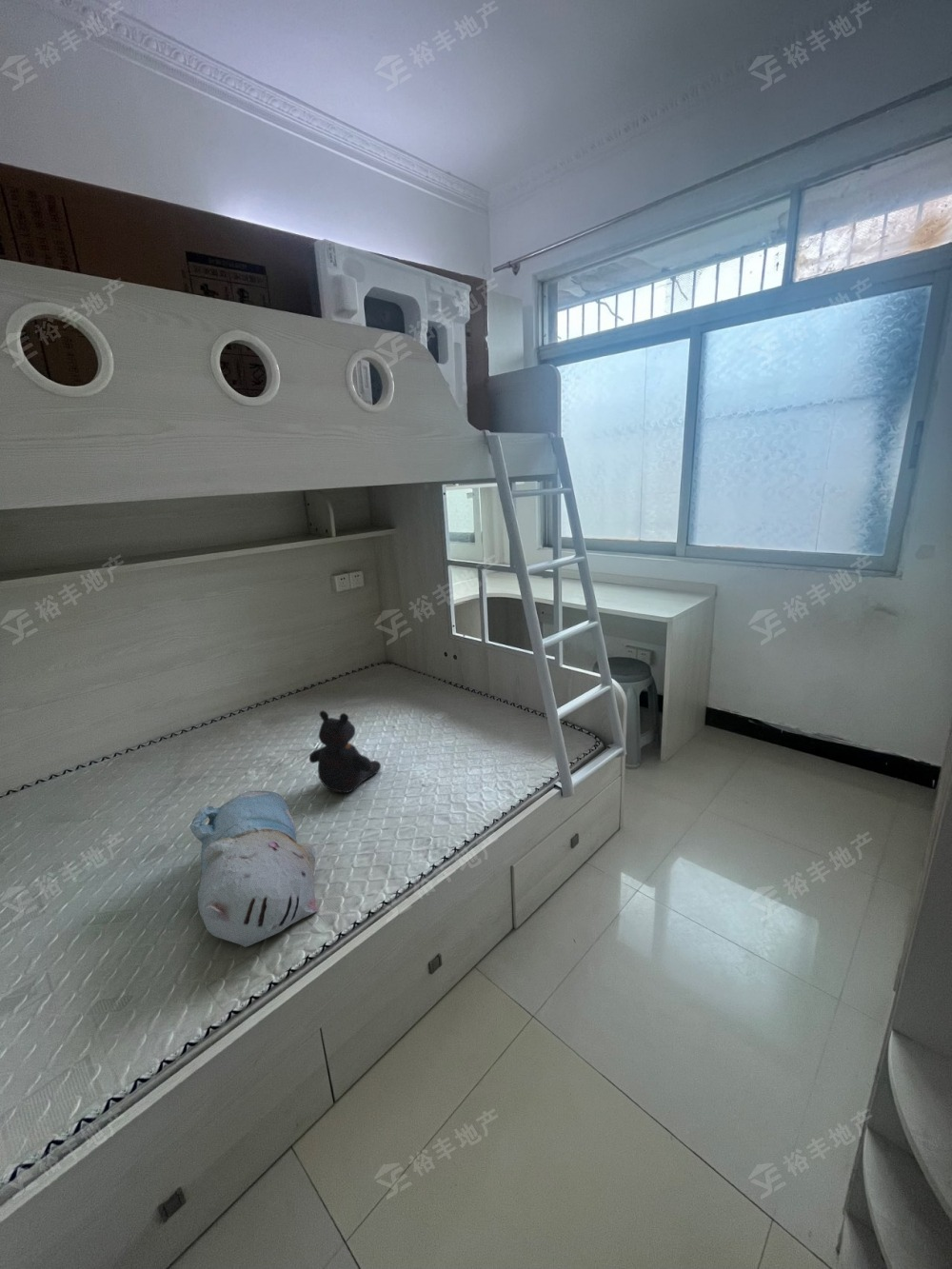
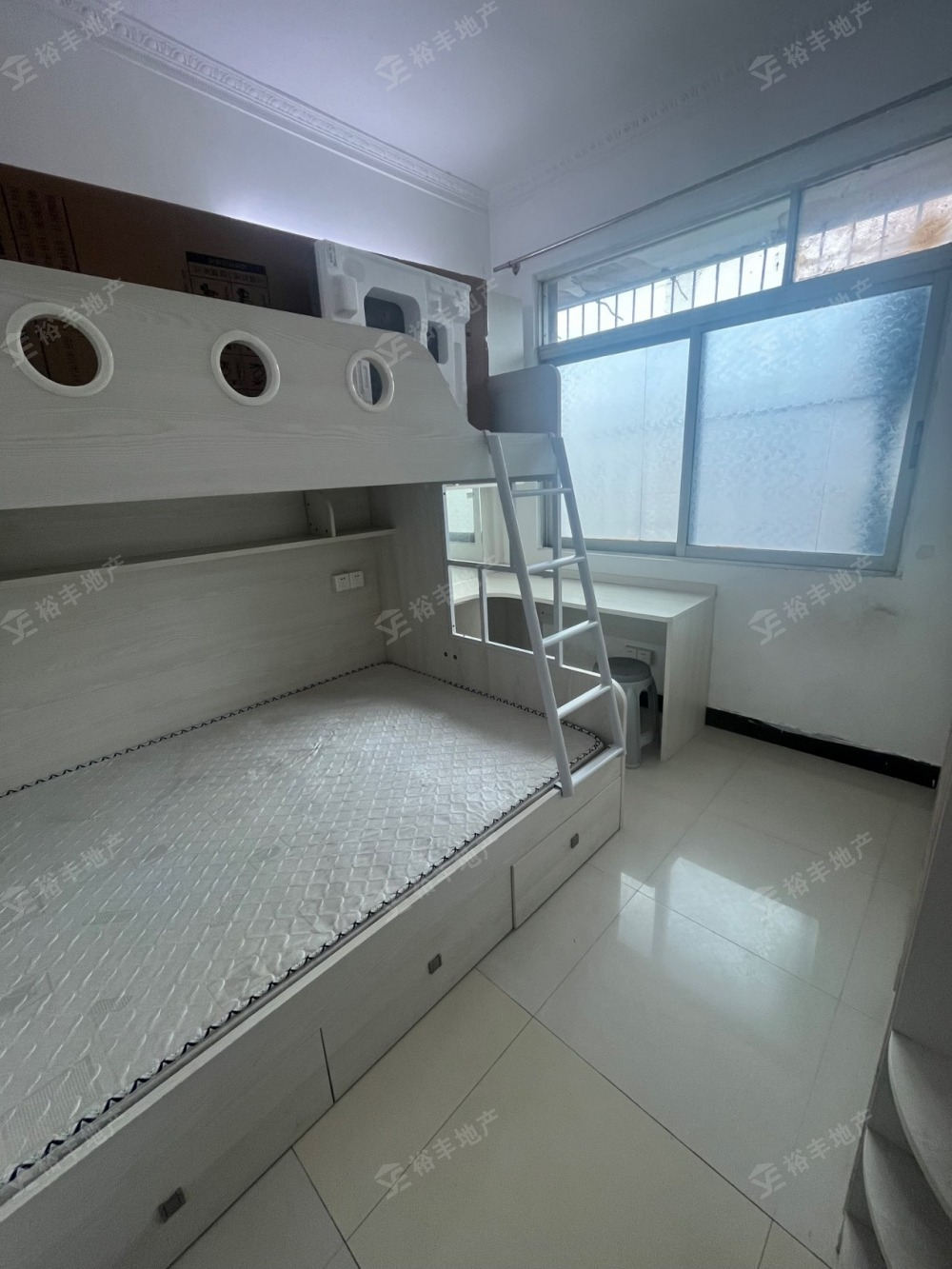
- teddy bear [308,710,382,794]
- plush toy [189,790,318,948]
